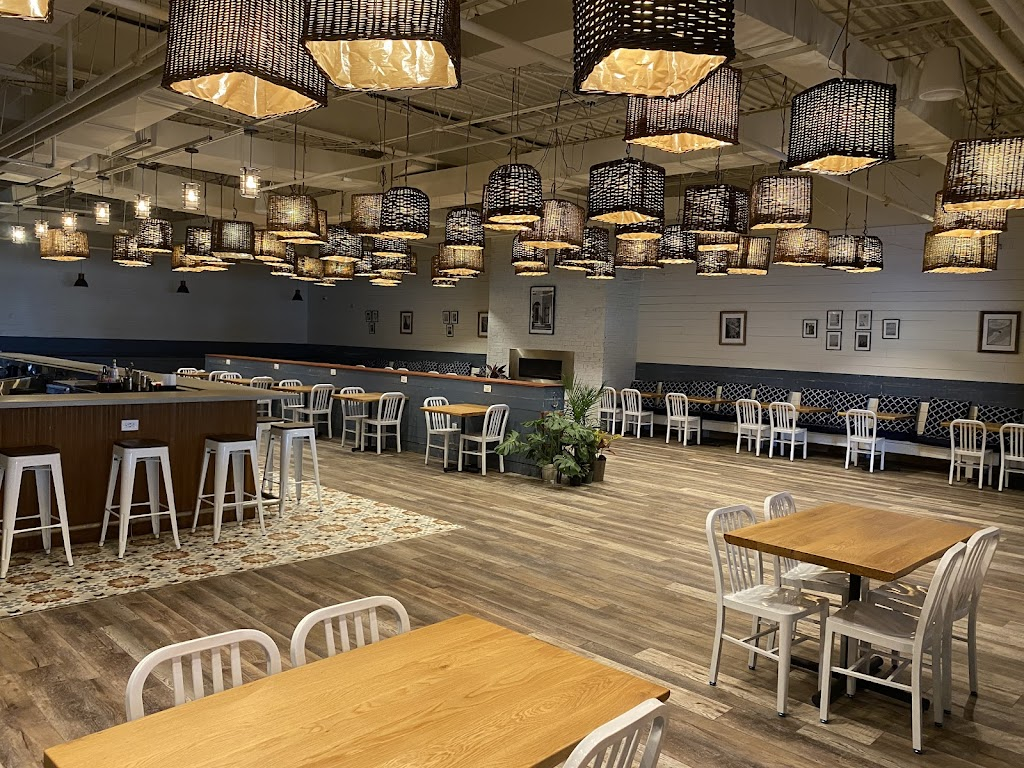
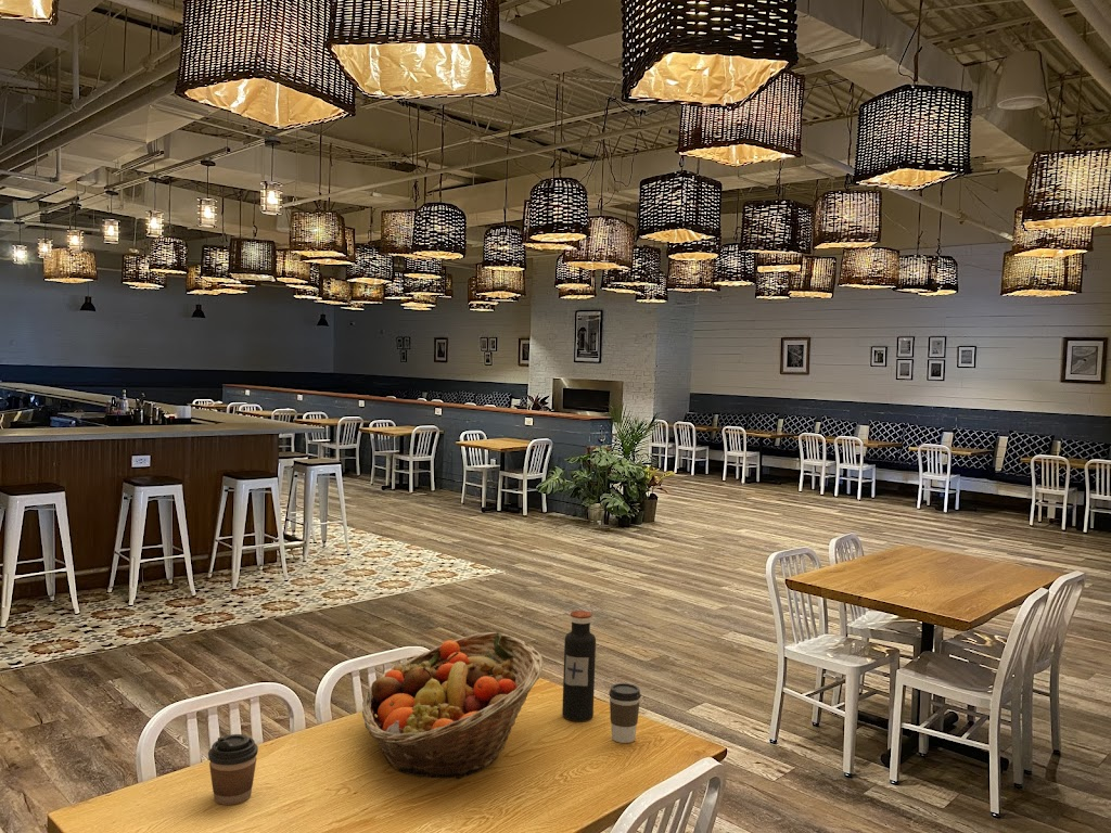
+ water bottle [561,610,597,722]
+ fruit basket [361,631,544,780]
+ coffee cup [207,733,259,806]
+ coffee cup [608,682,642,744]
